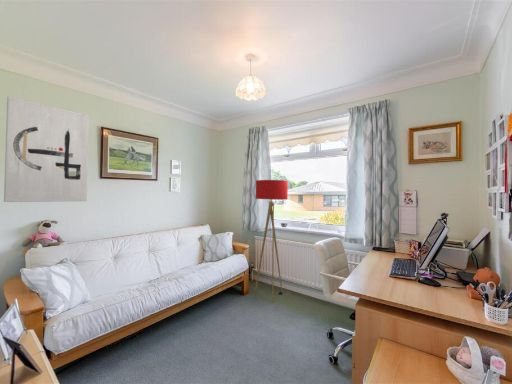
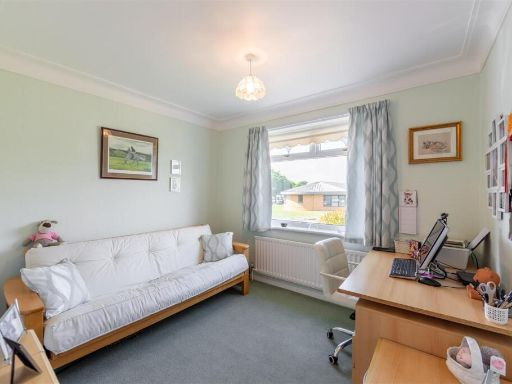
- wall art [3,95,90,203]
- floor lamp [254,179,289,303]
